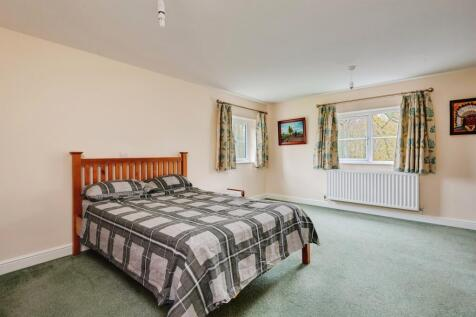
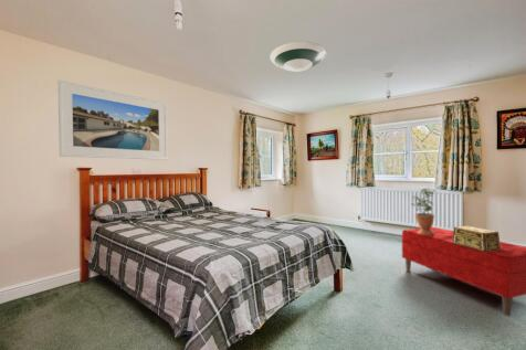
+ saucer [269,41,327,73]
+ bench [401,226,526,317]
+ decorative box [452,225,501,252]
+ potted plant [410,188,435,235]
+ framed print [57,79,169,161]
